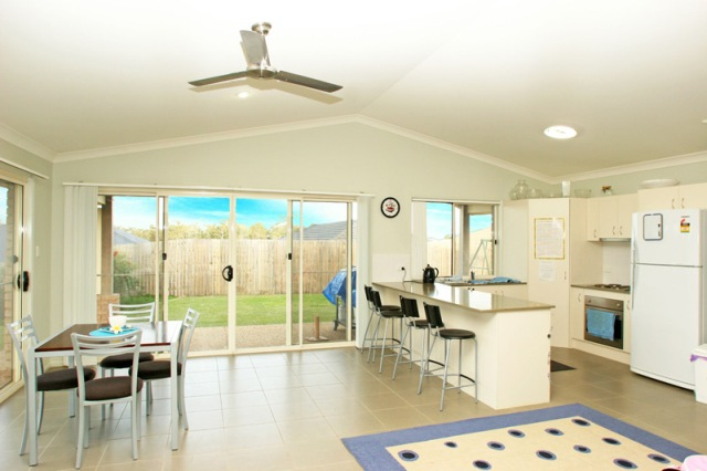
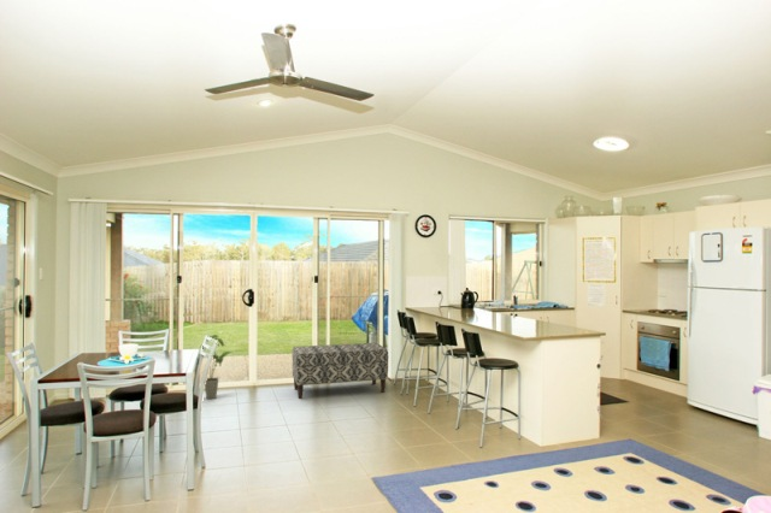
+ house plant [198,334,235,400]
+ bench [290,342,389,400]
